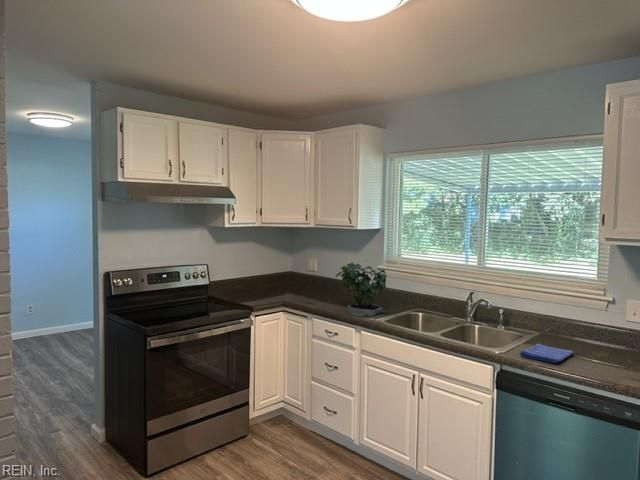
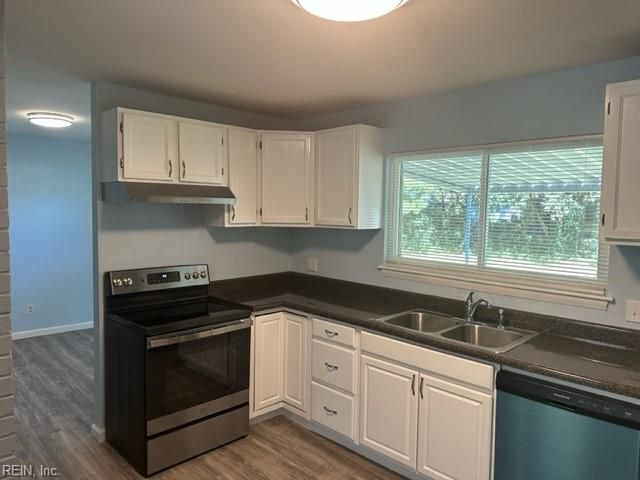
- dish towel [519,342,575,364]
- potted plant [335,259,389,317]
